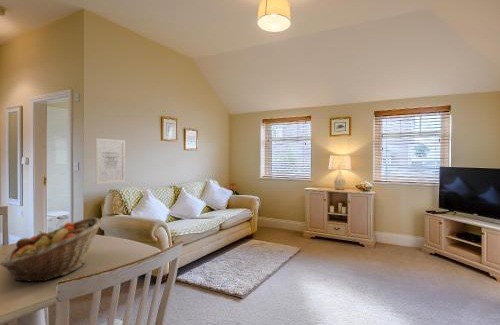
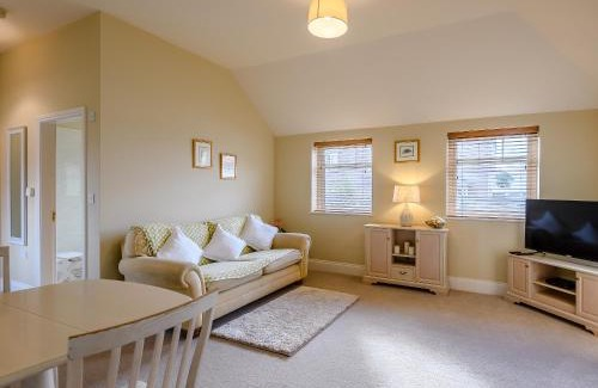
- wall art [95,137,126,185]
- fruit basket [0,216,103,283]
